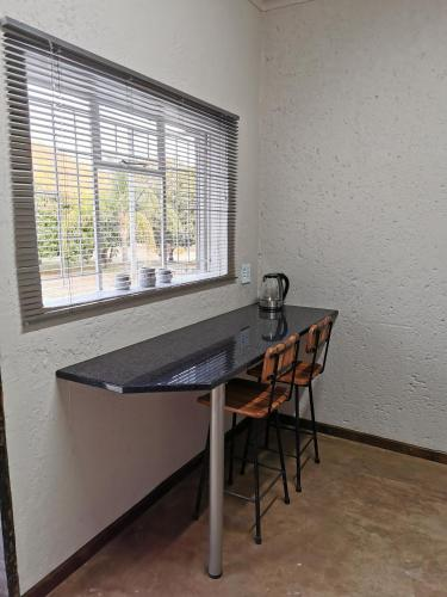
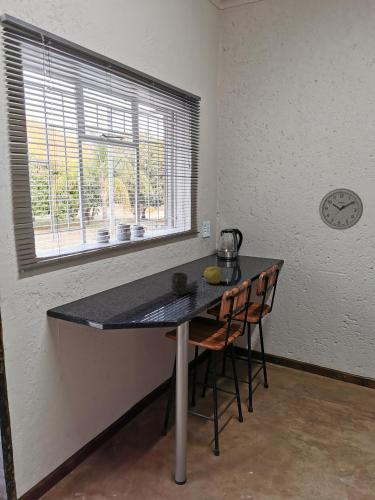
+ fruit [203,266,223,285]
+ mug [170,272,189,296]
+ wall clock [318,187,364,231]
